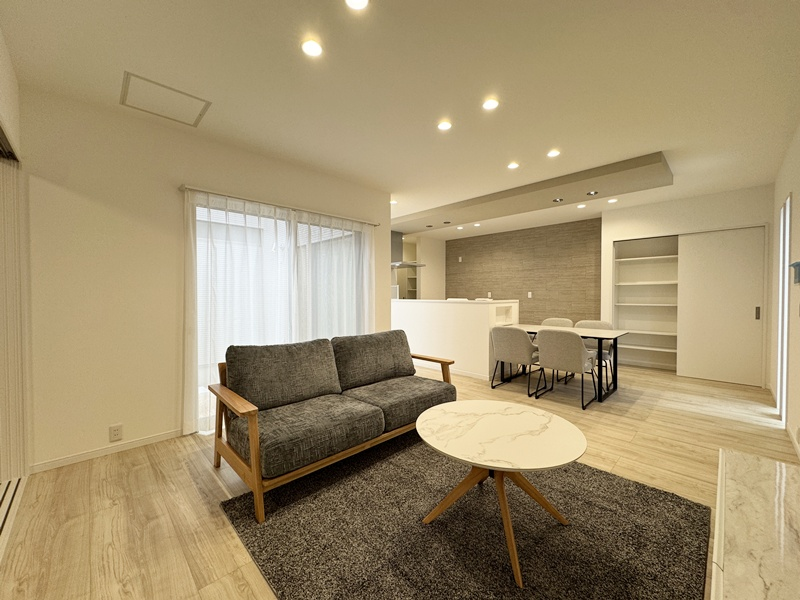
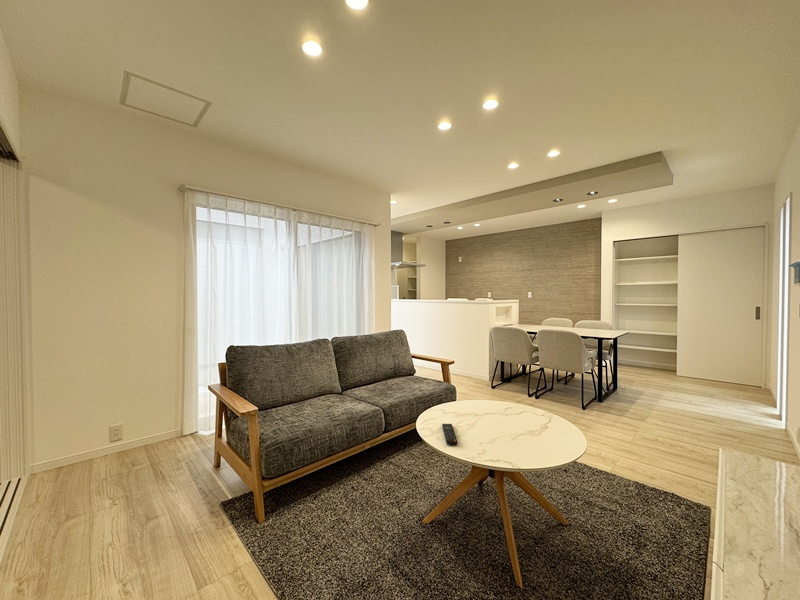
+ remote control [441,423,459,446]
